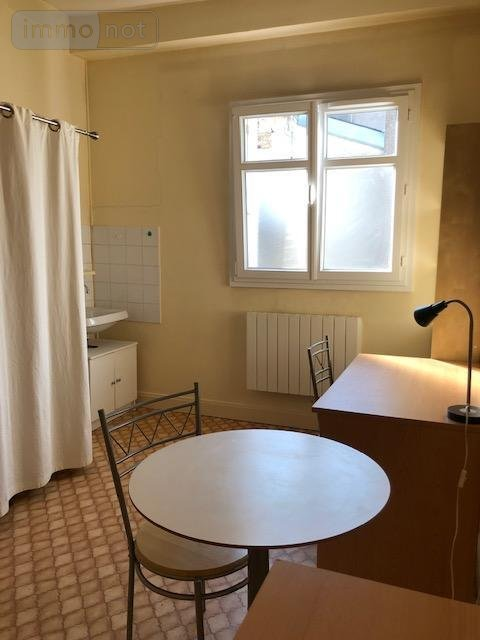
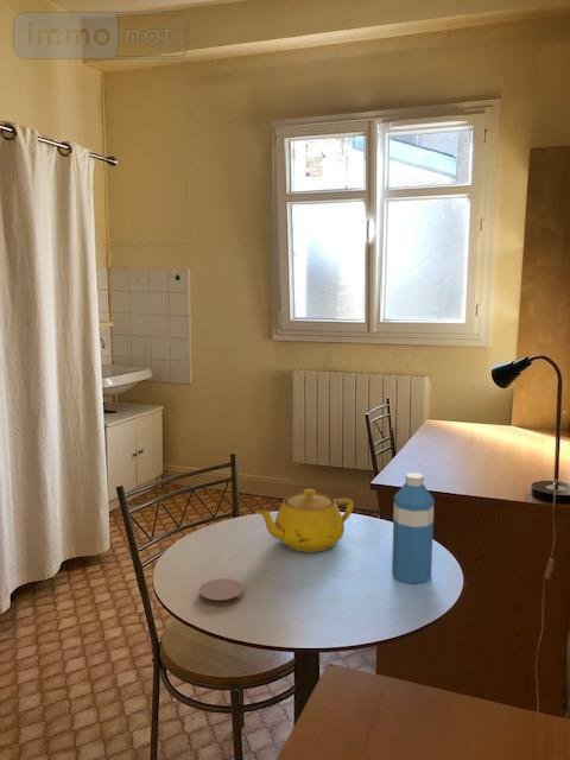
+ coaster [198,577,245,607]
+ water bottle [391,471,436,584]
+ teapot [254,488,355,553]
